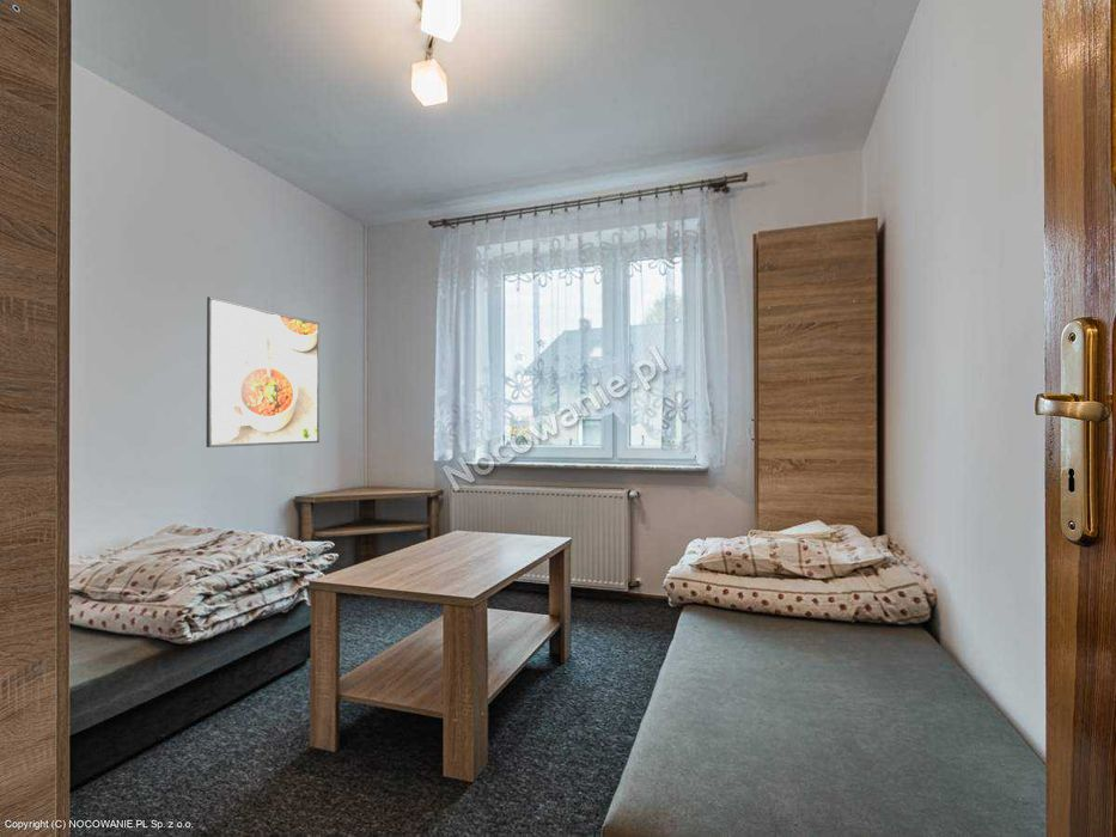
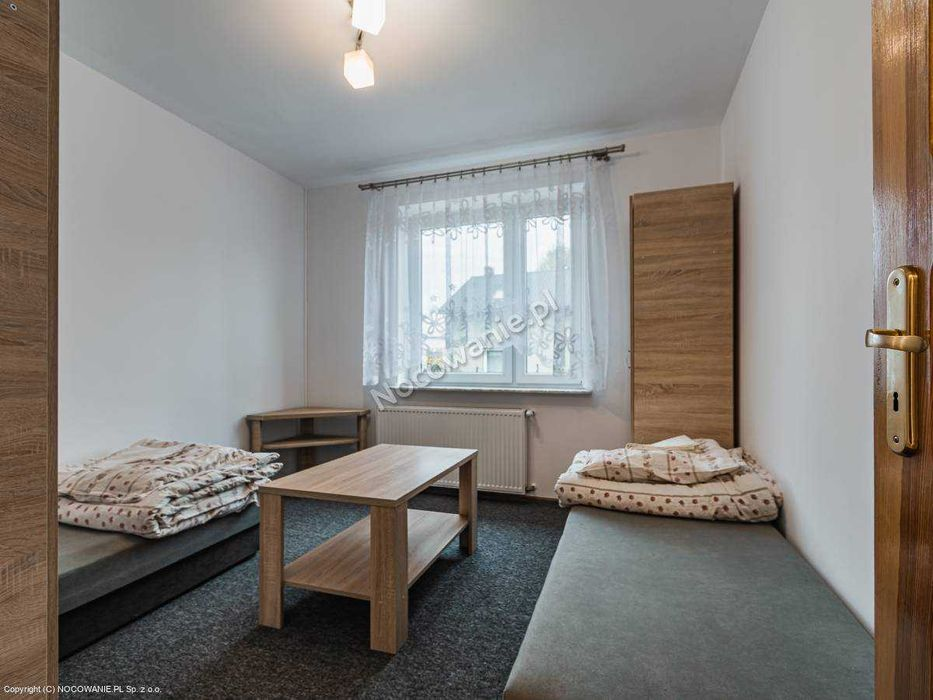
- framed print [206,295,321,448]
